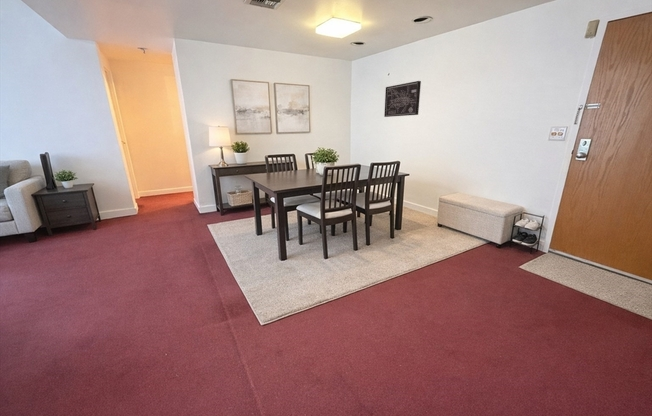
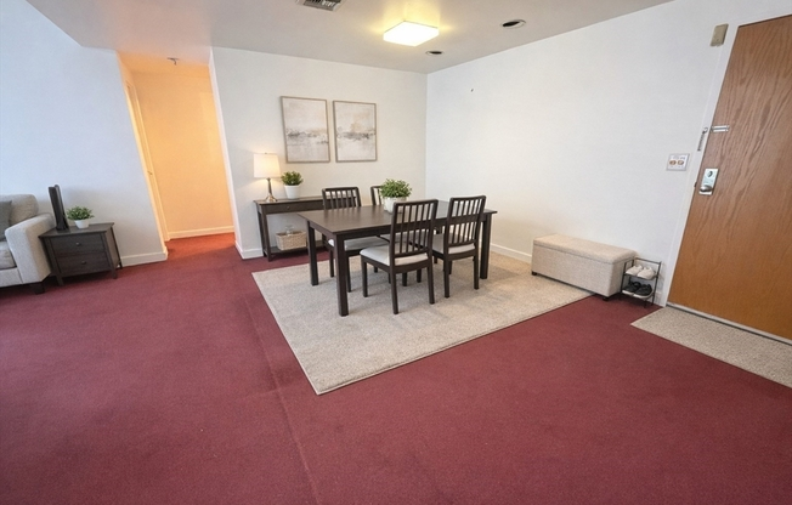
- wall art [383,80,422,118]
